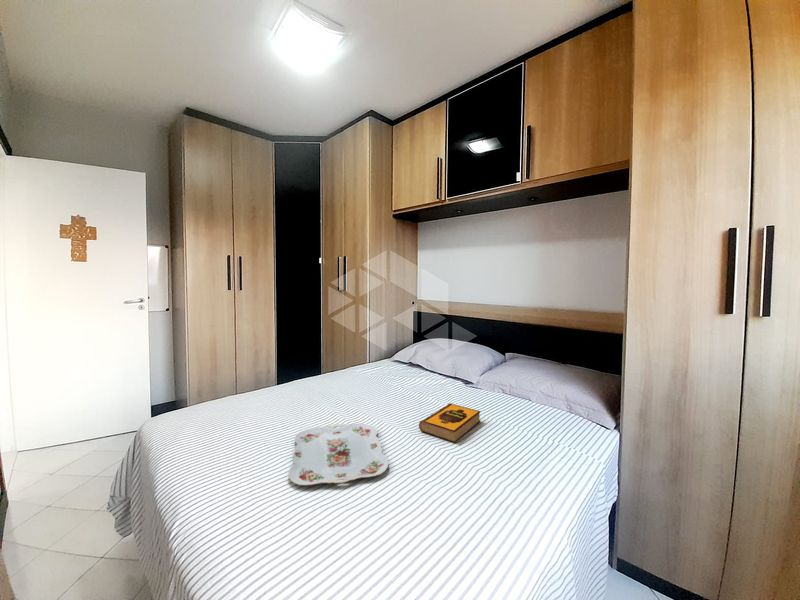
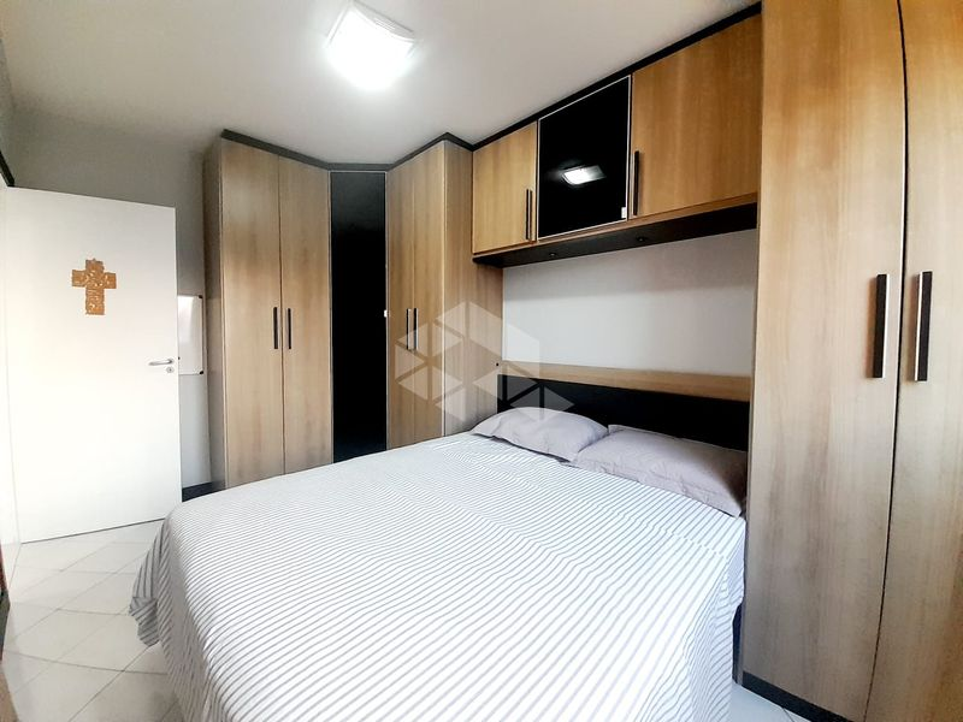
- serving tray [287,423,390,486]
- hardback book [418,402,482,444]
